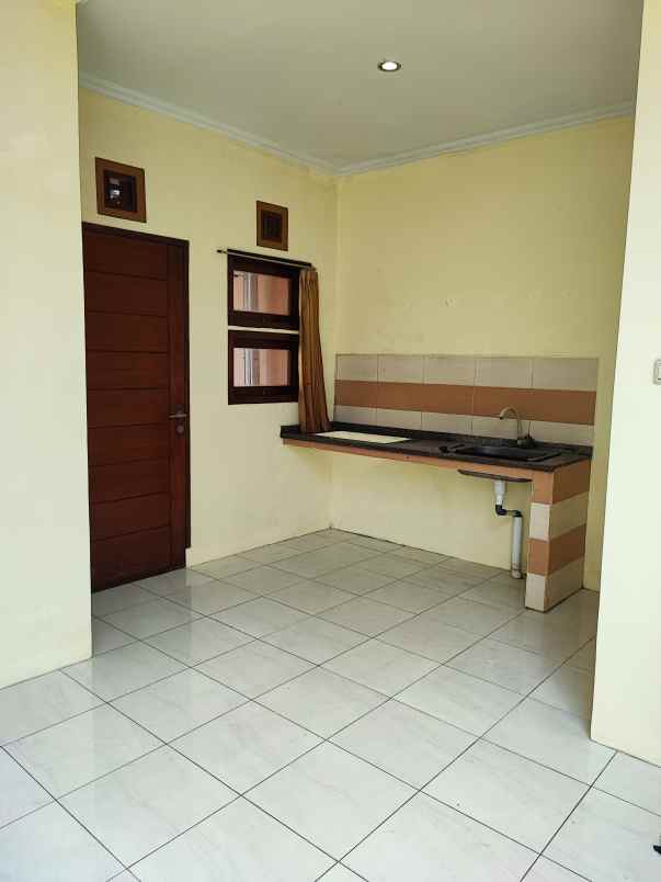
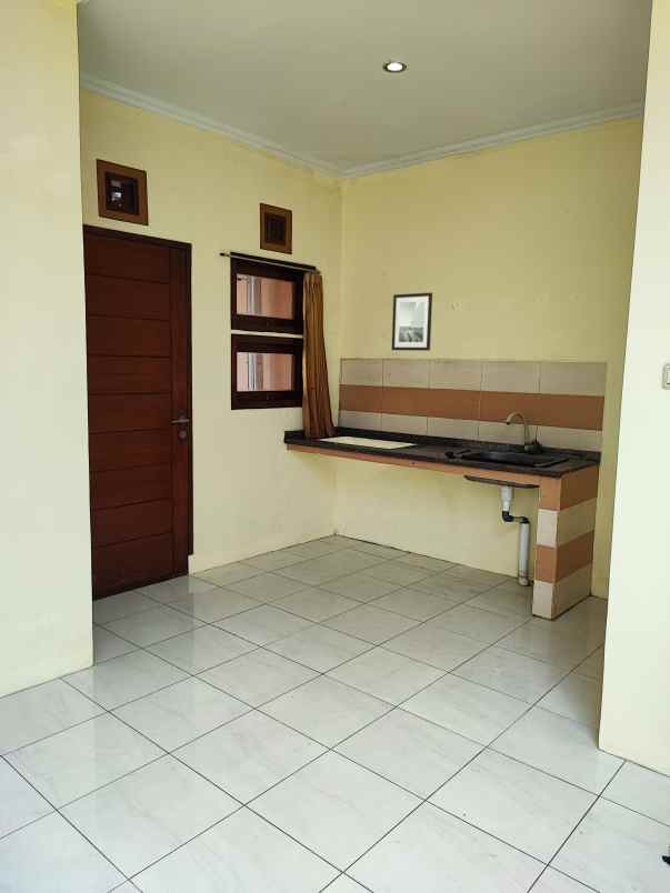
+ wall art [391,291,433,352]
